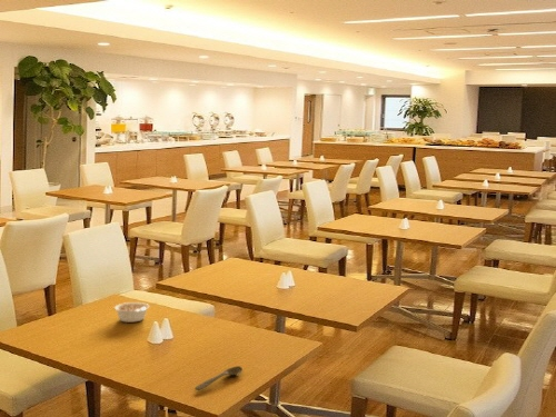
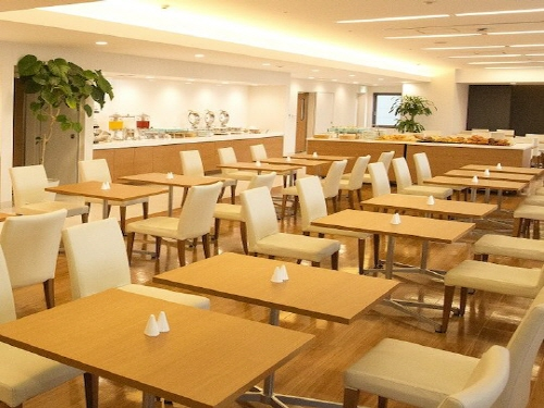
- legume [113,301,158,324]
- spoon [193,365,244,391]
